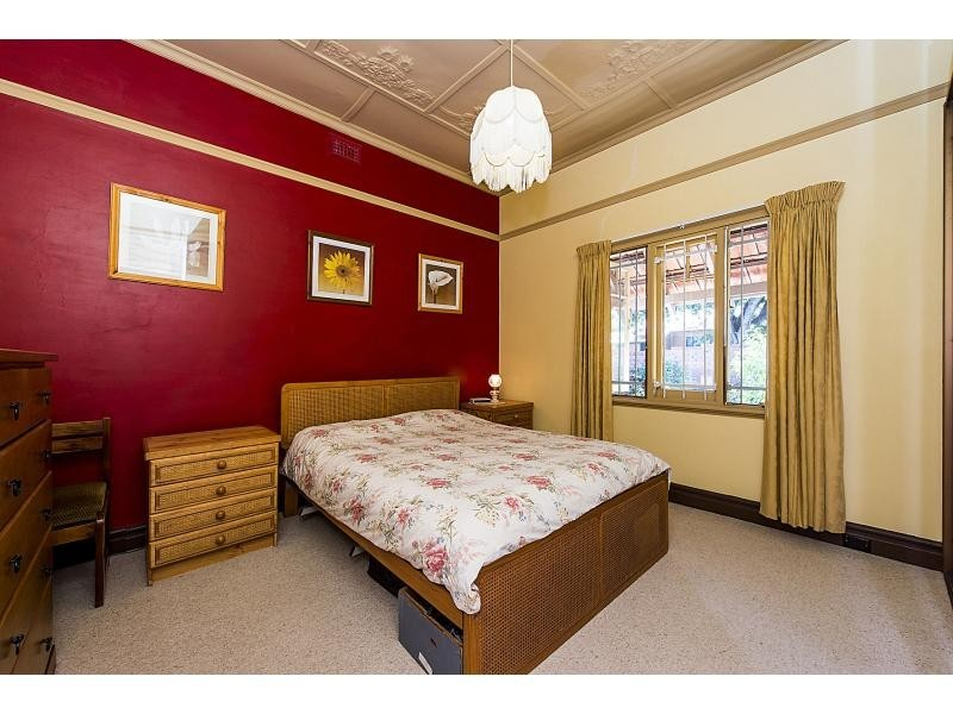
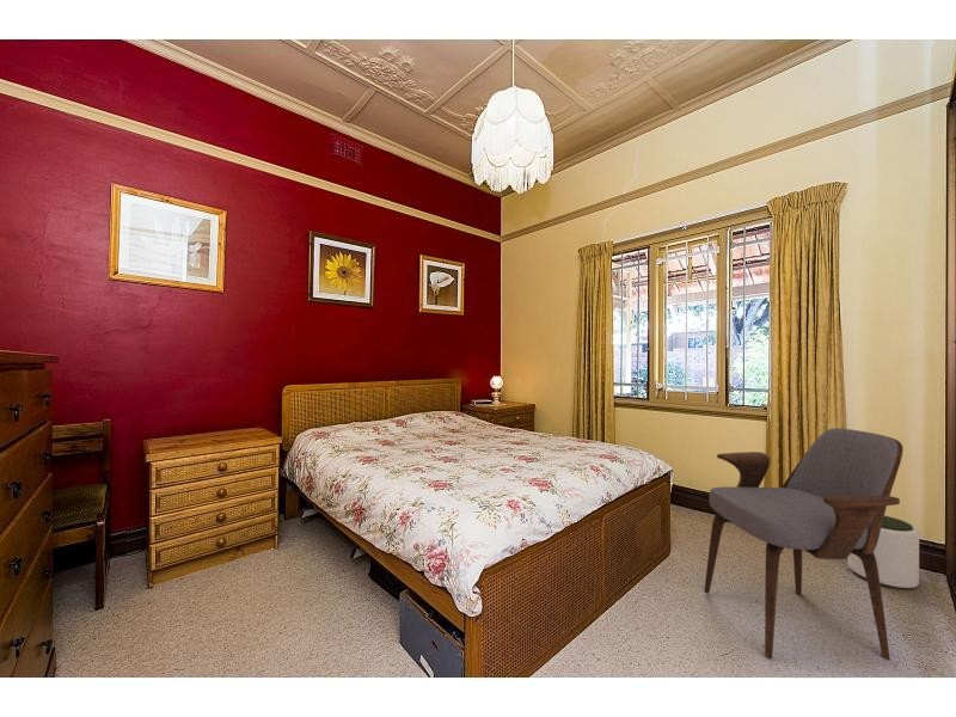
+ armchair [703,427,903,661]
+ plant pot [847,515,920,589]
